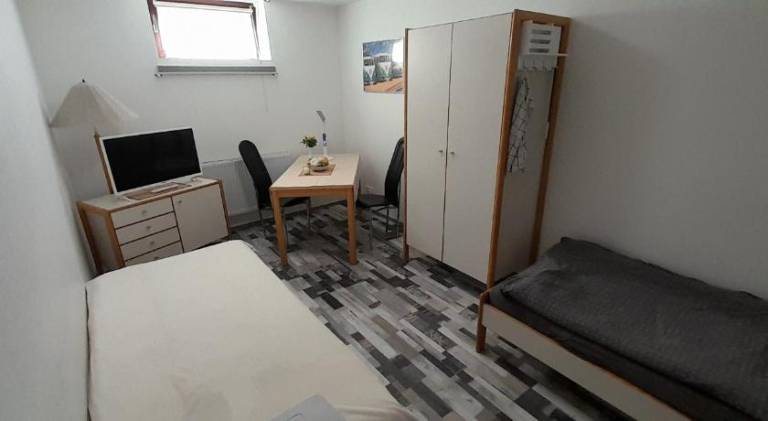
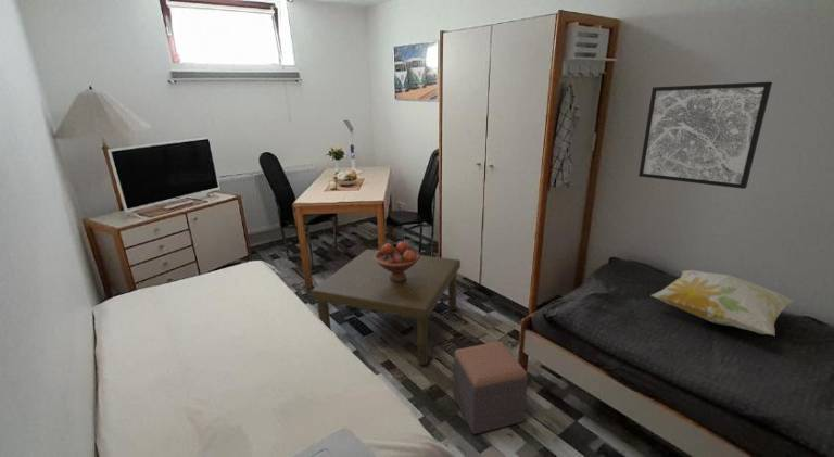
+ footstool [452,341,529,435]
+ wall art [637,81,773,190]
+ fruit bowl [375,241,421,281]
+ decorative pillow [650,269,794,337]
+ coffee table [309,247,462,366]
